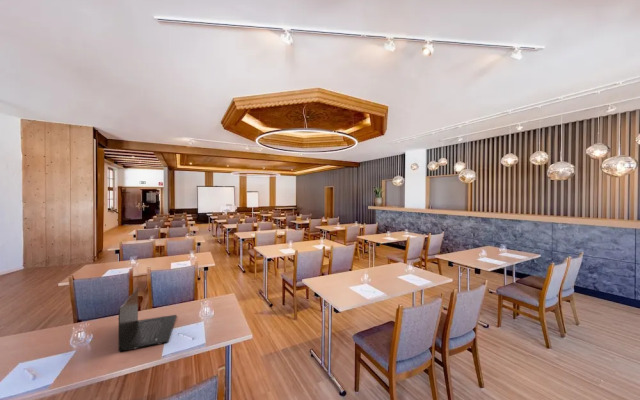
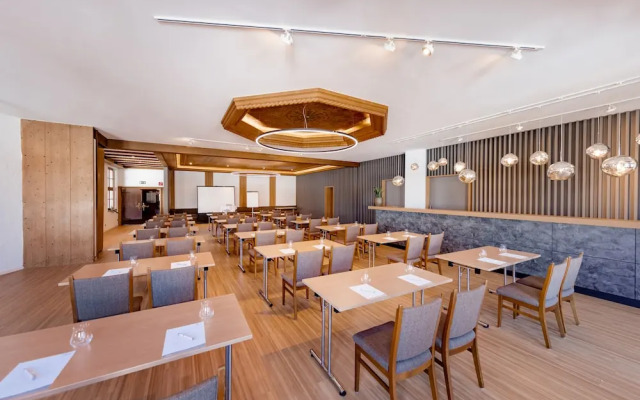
- laptop [117,287,178,353]
